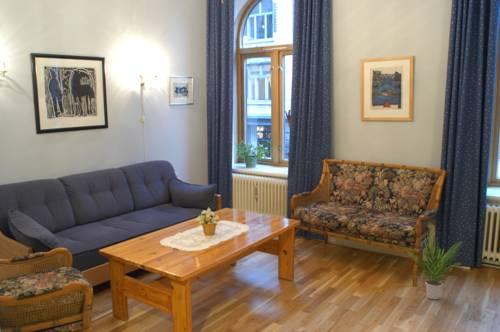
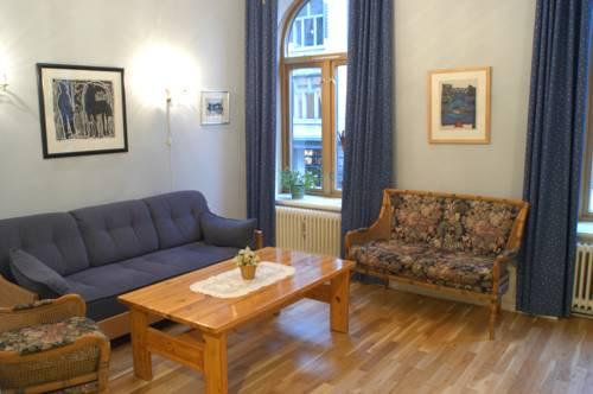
- potted plant [405,233,464,300]
